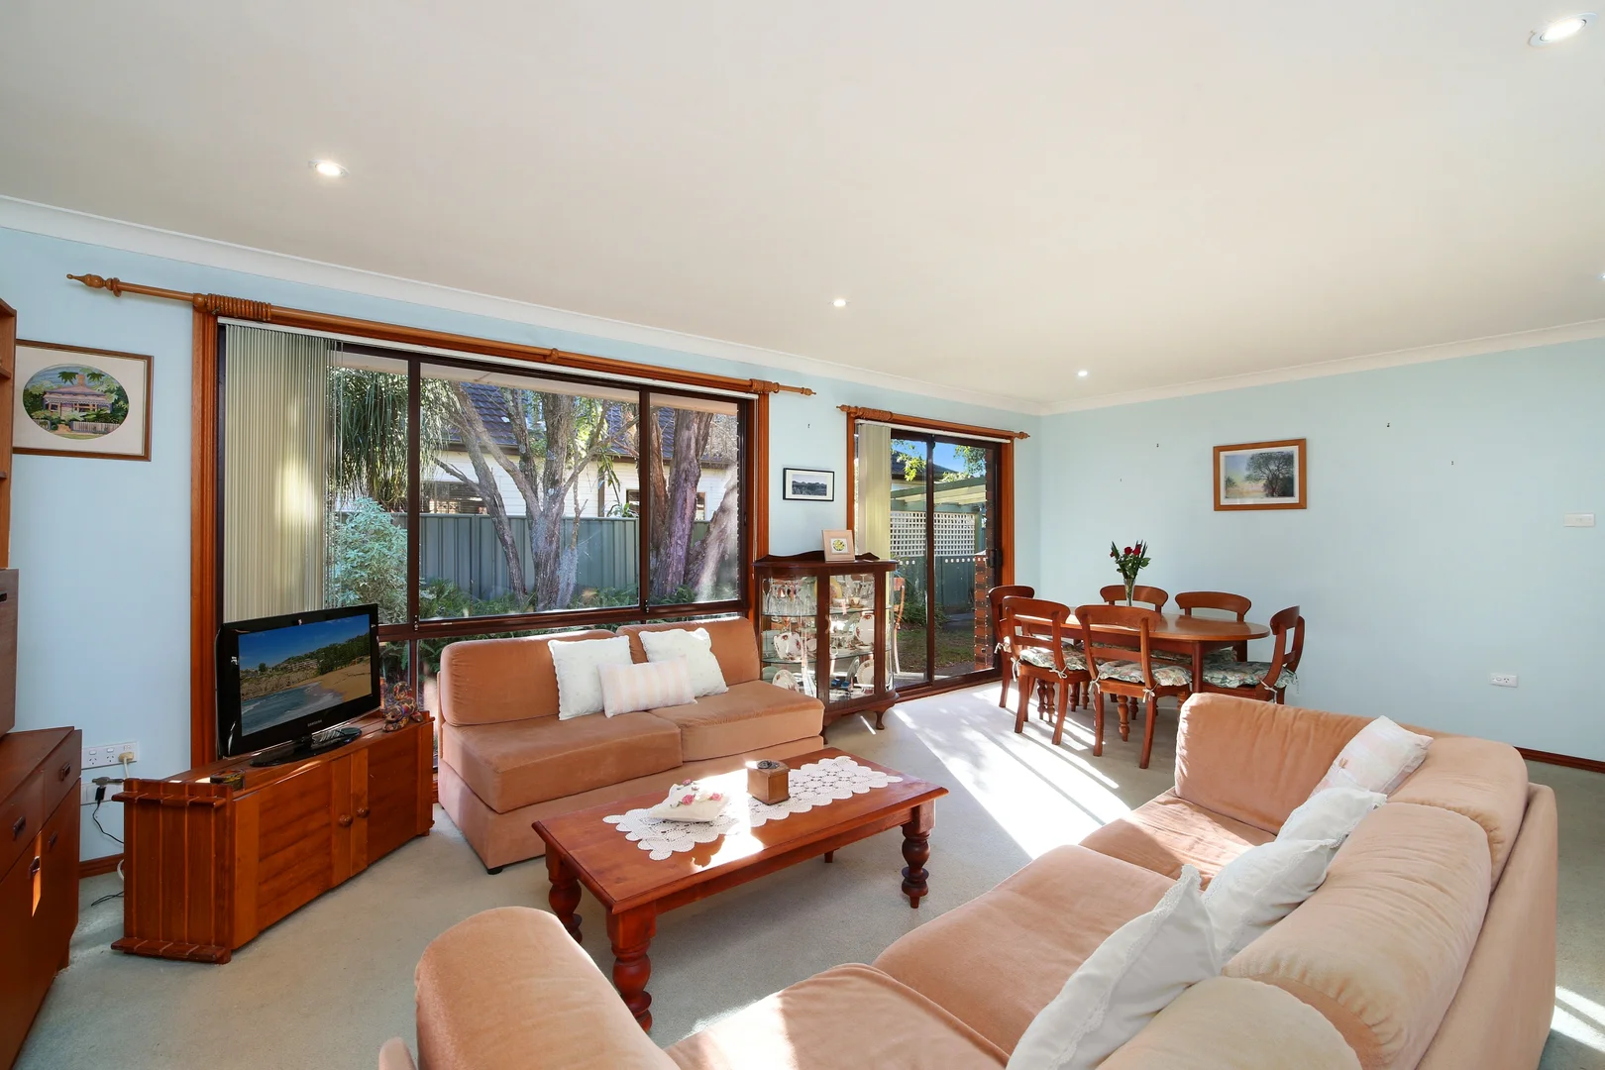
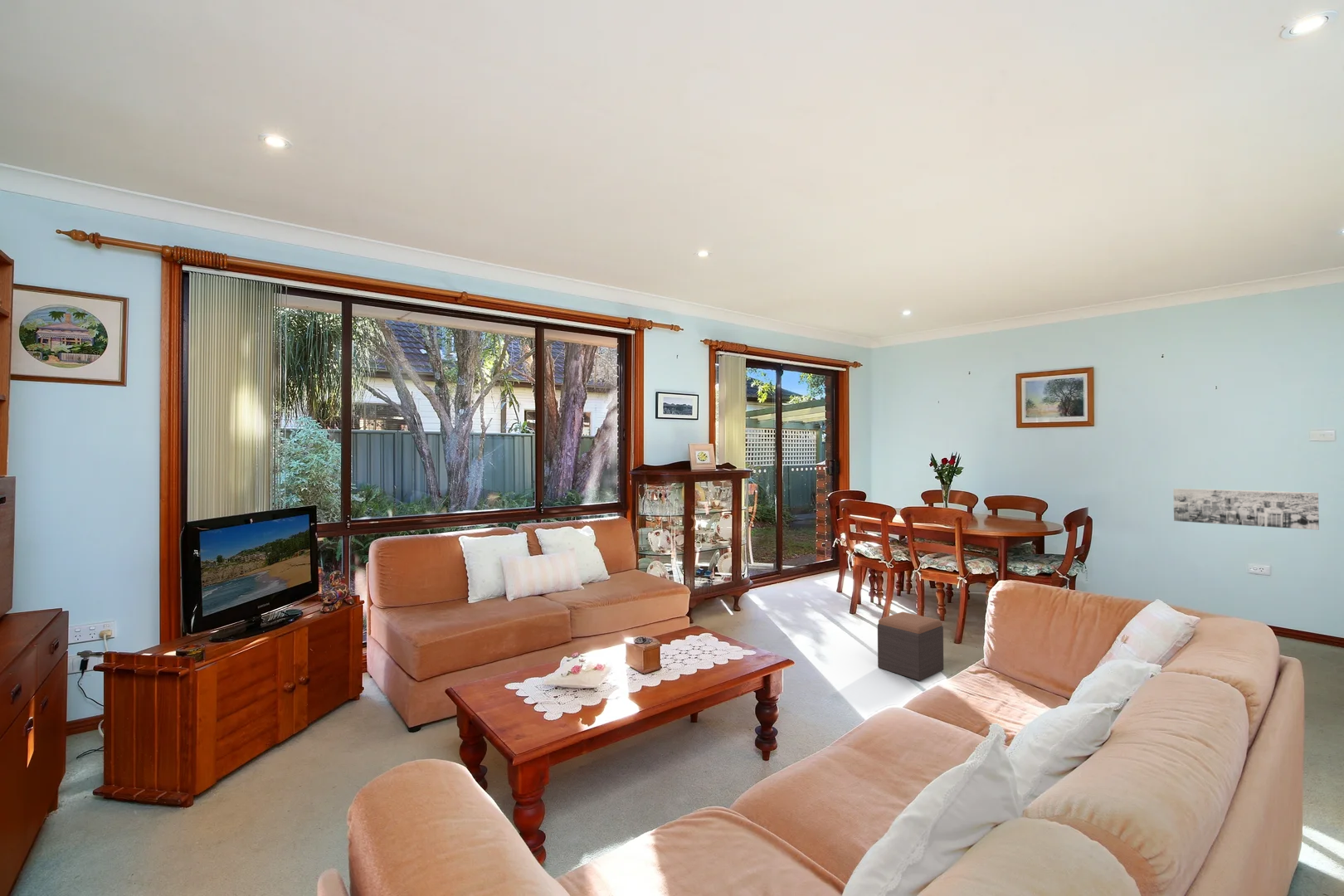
+ wall art [1172,488,1320,531]
+ footstool [877,611,944,682]
